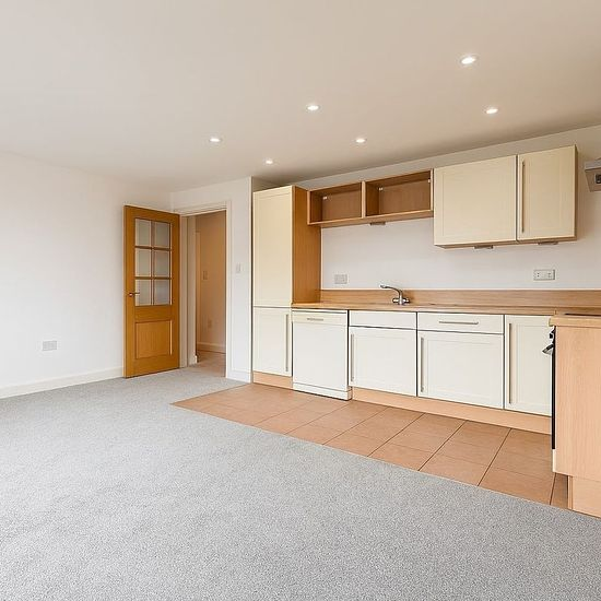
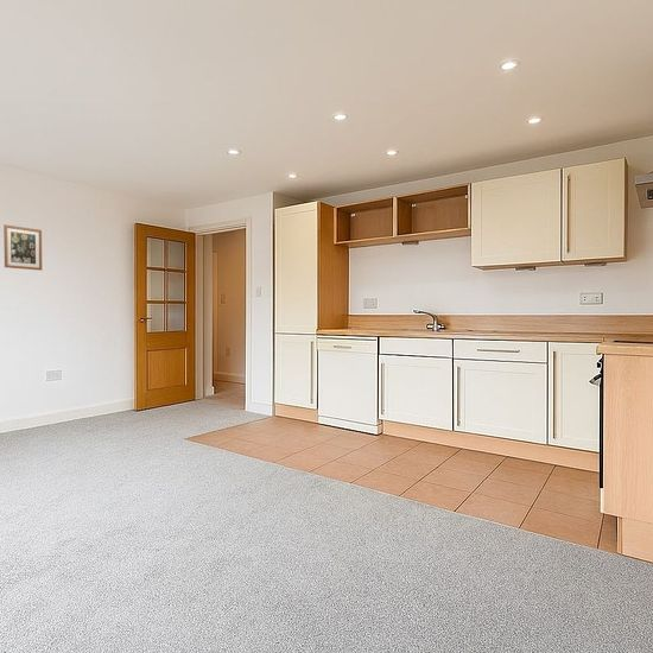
+ wall art [2,223,43,272]
